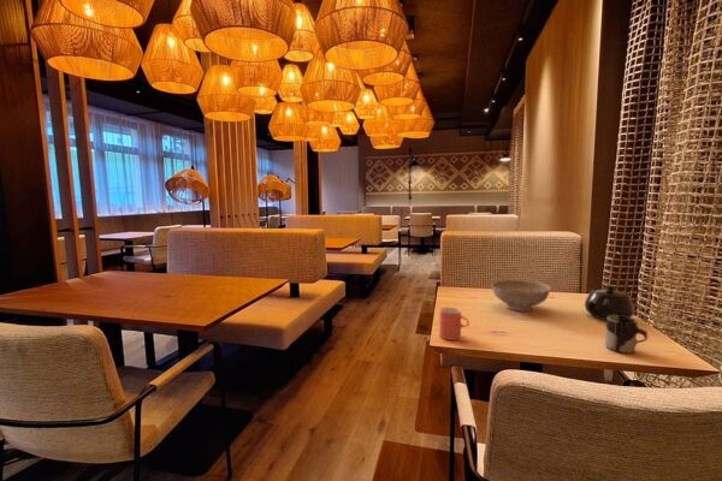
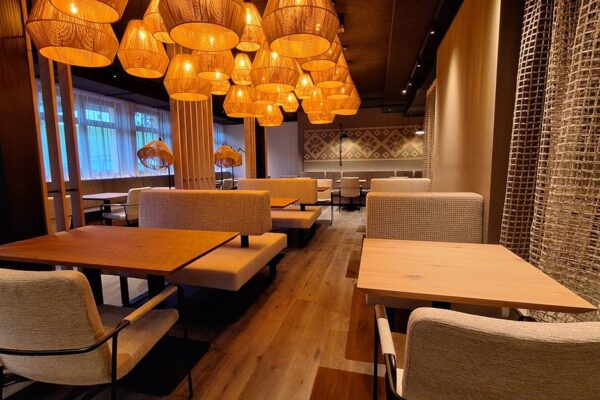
- cup [438,305,471,342]
- decorative bowl [490,278,552,313]
- cup [604,315,649,355]
- teapot [584,284,635,321]
